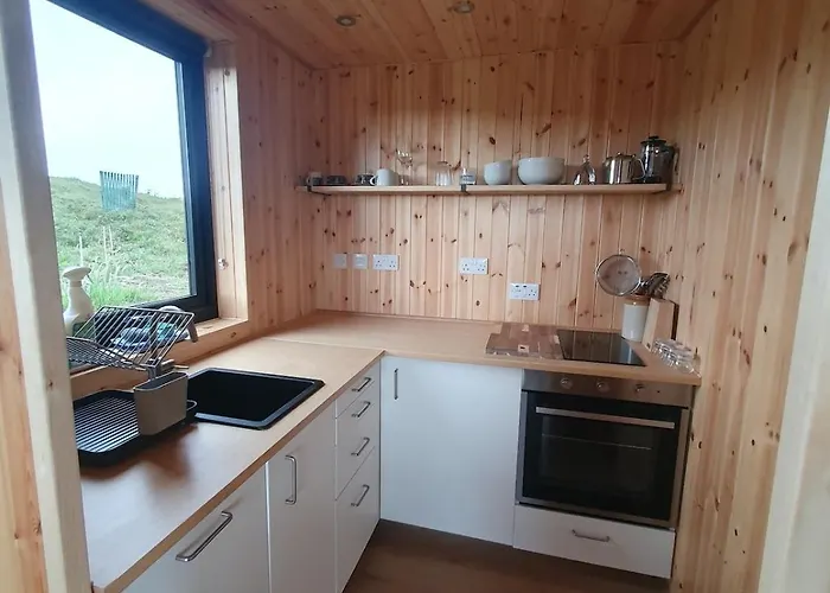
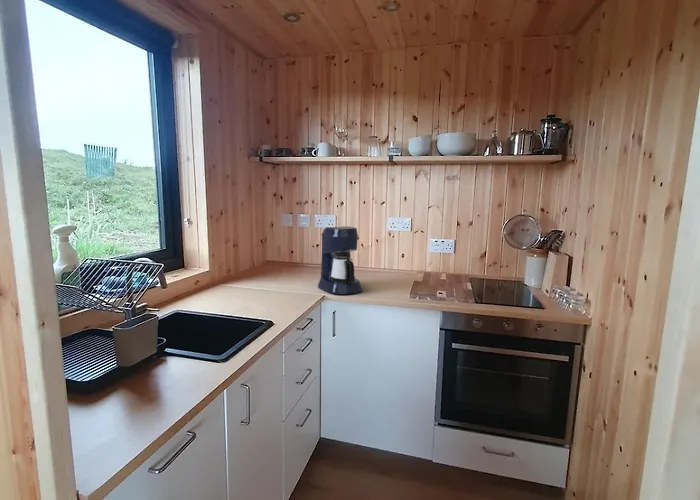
+ coffee maker [317,225,364,295]
